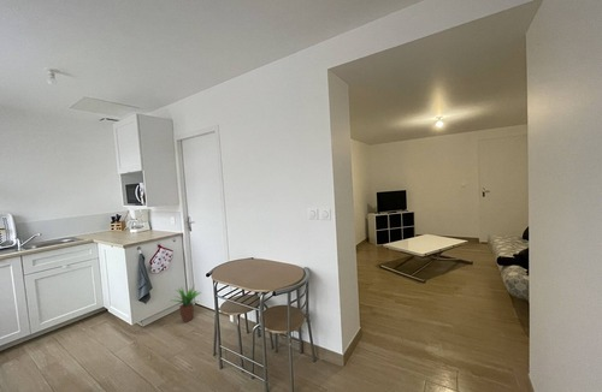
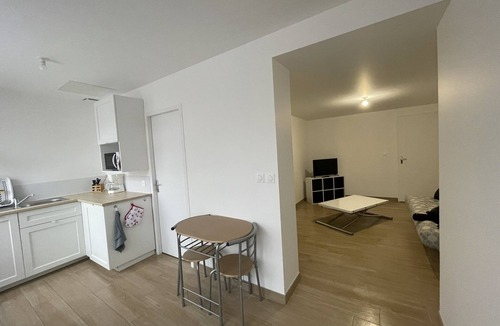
- potted plant [171,284,201,323]
